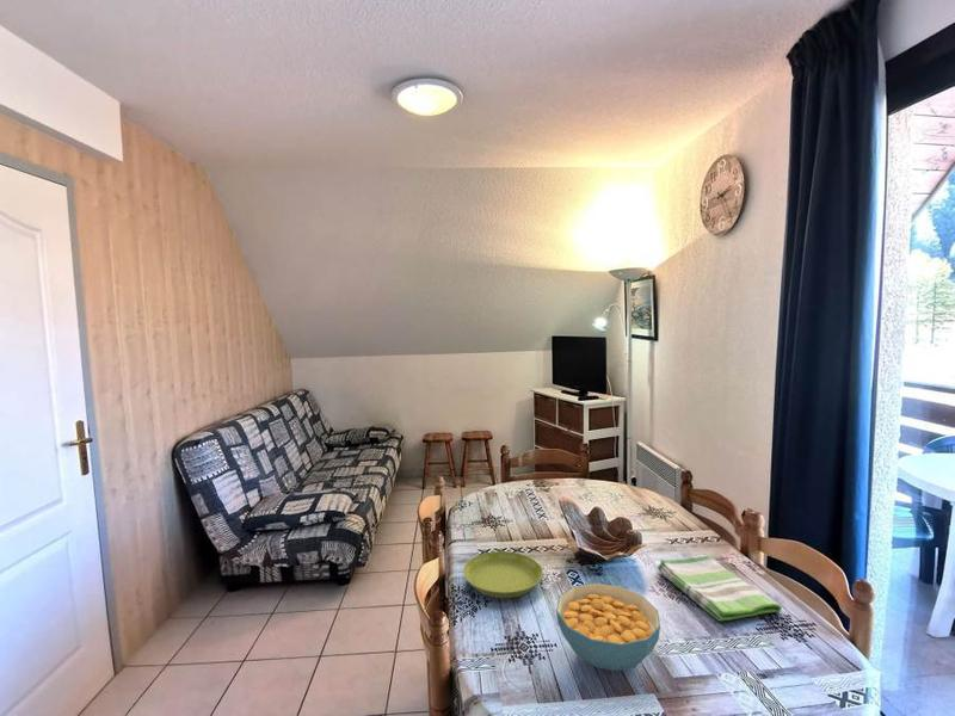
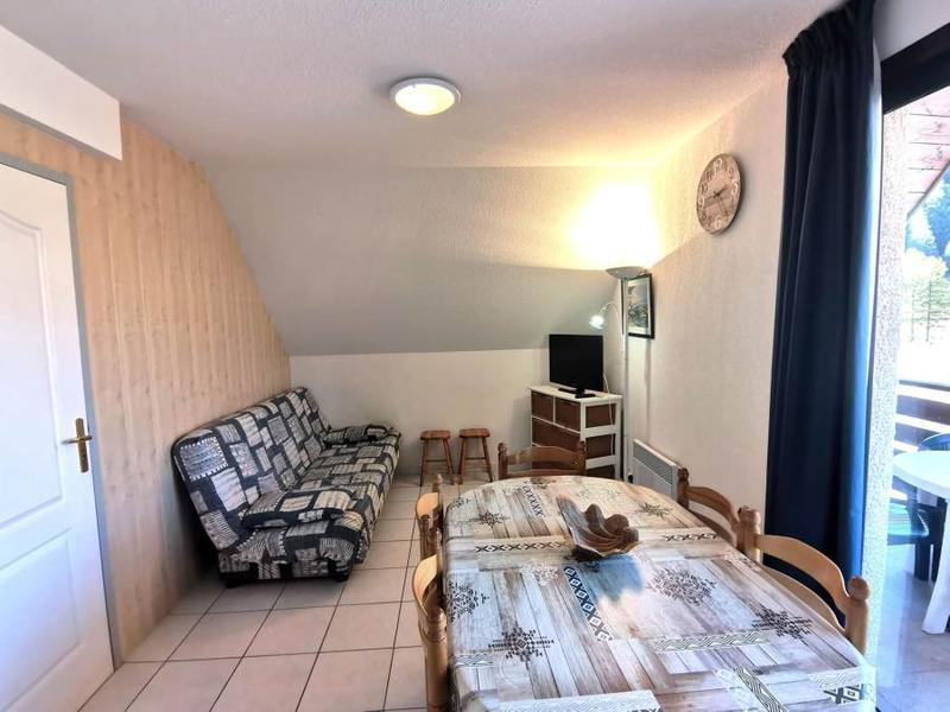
- saucer [462,550,544,599]
- dish towel [657,554,782,622]
- cereal bowl [555,582,661,672]
